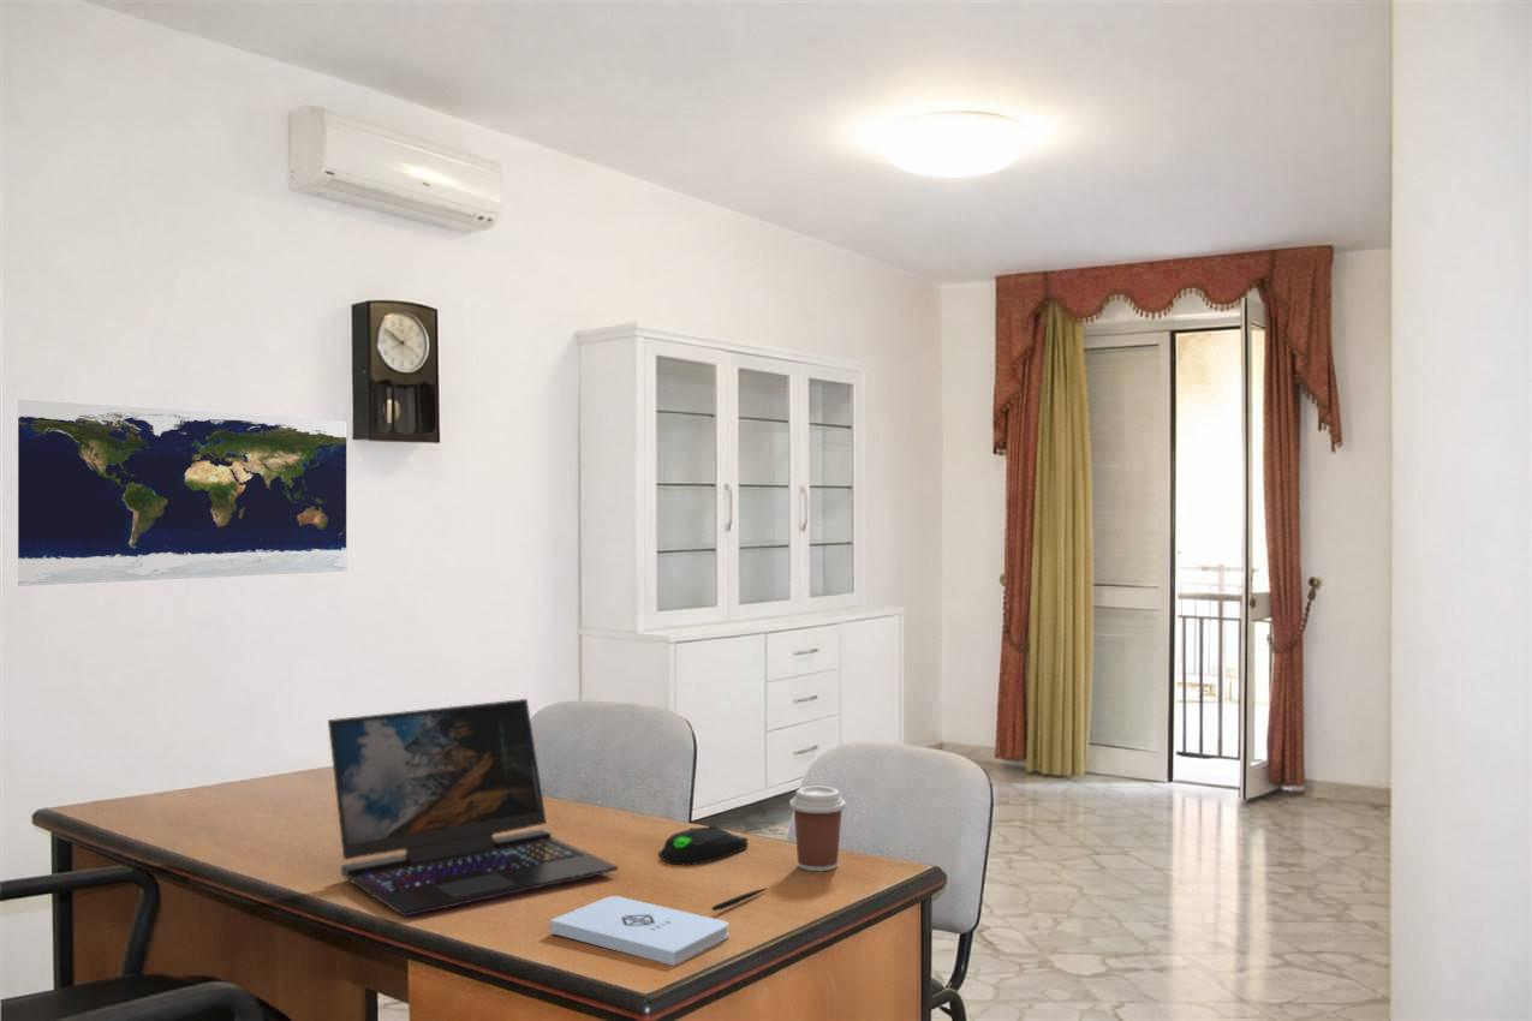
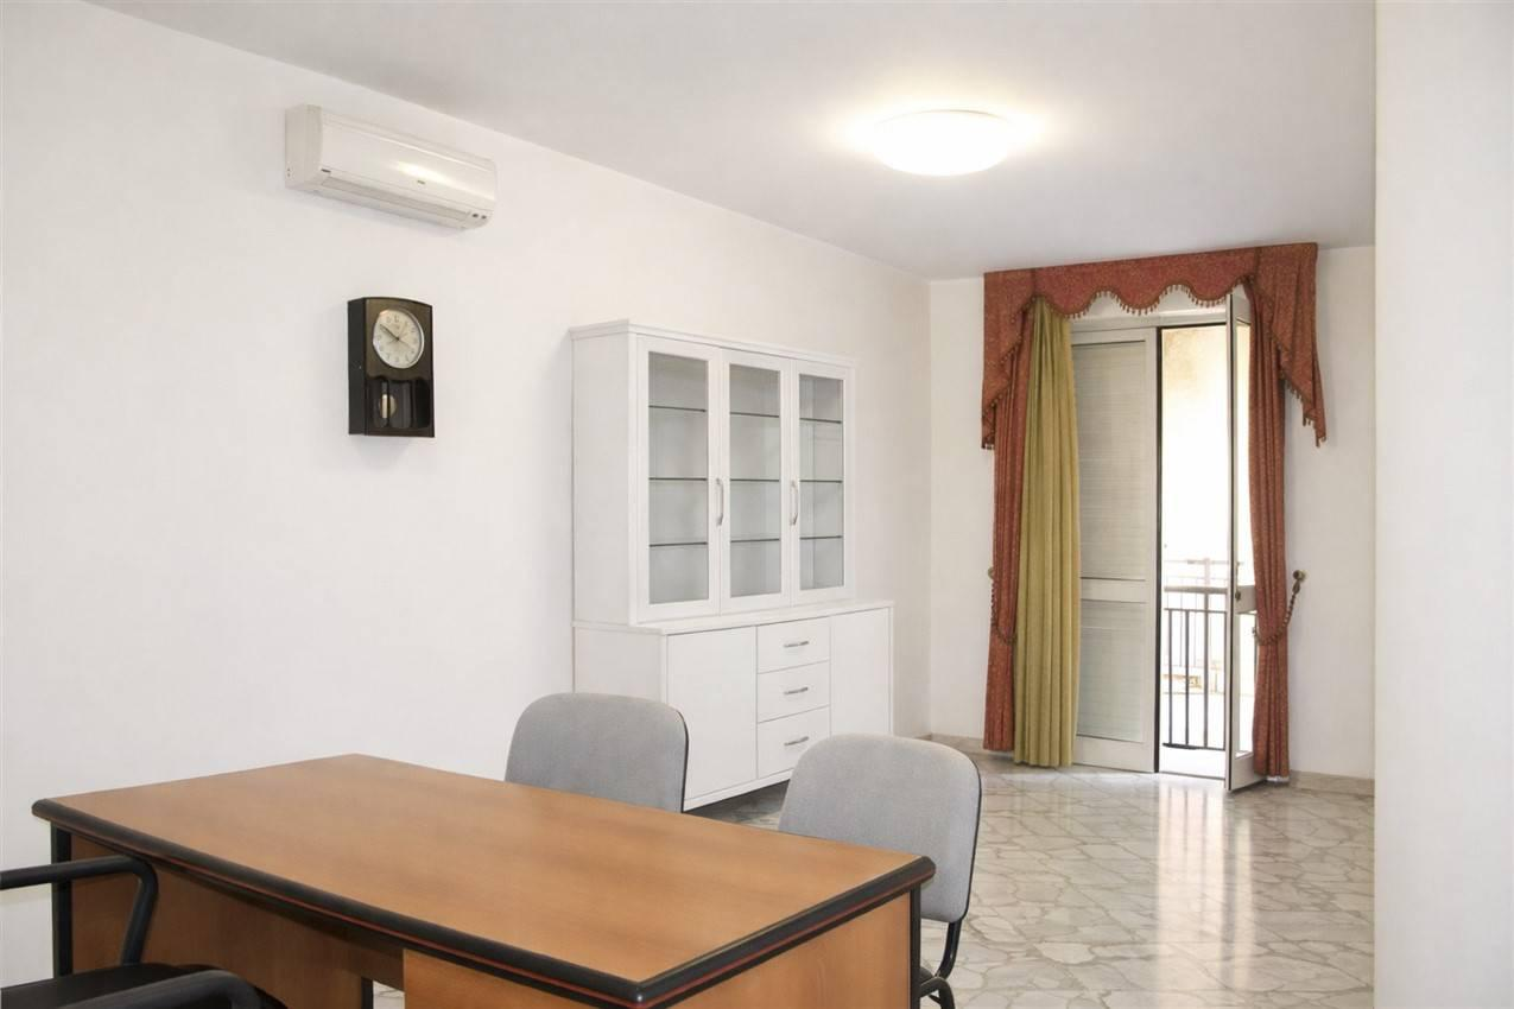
- computer mouse [657,824,749,866]
- coffee cup [788,786,847,872]
- notepad [549,895,729,967]
- laptop [327,698,620,916]
- map [17,399,347,587]
- pen [710,886,769,912]
